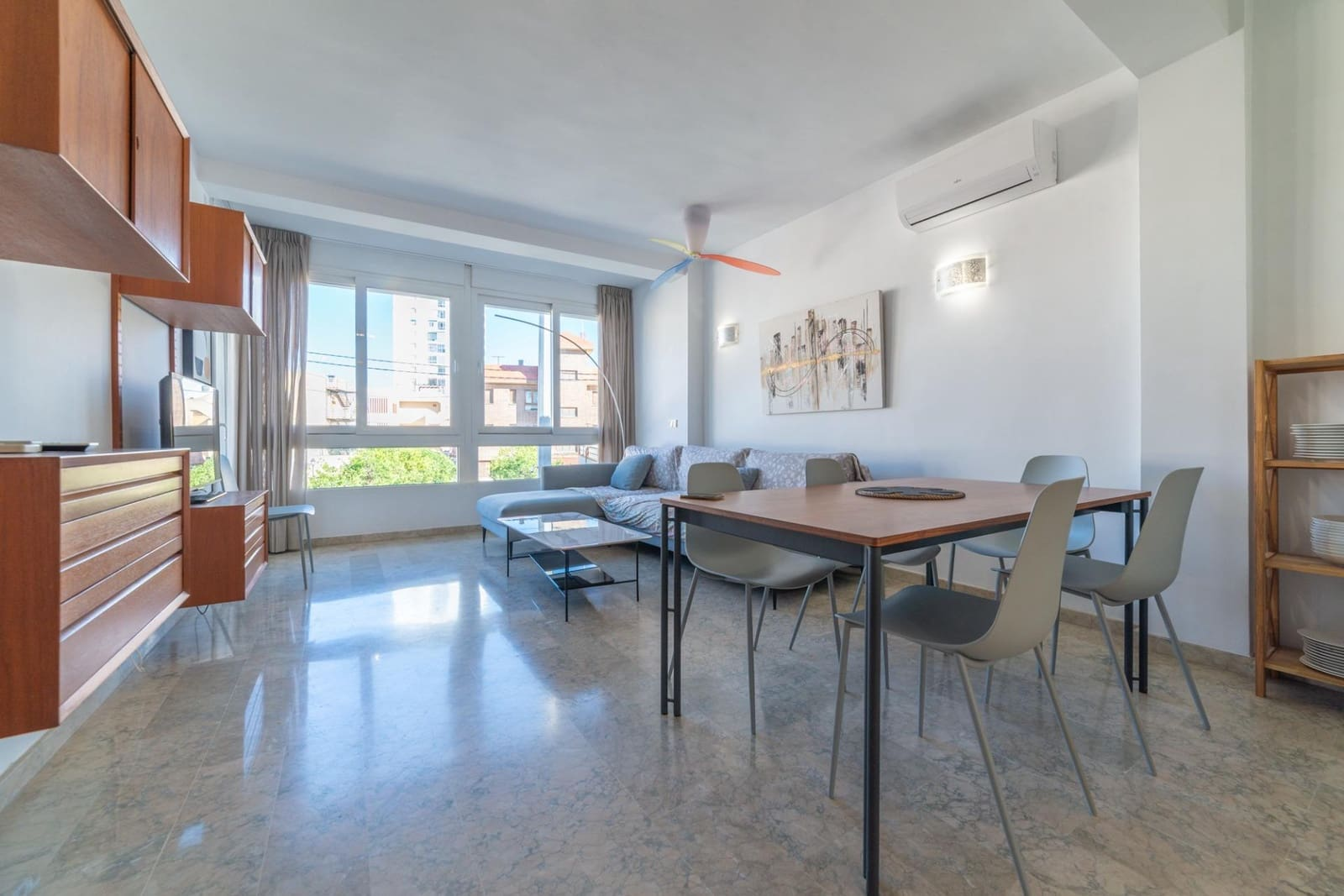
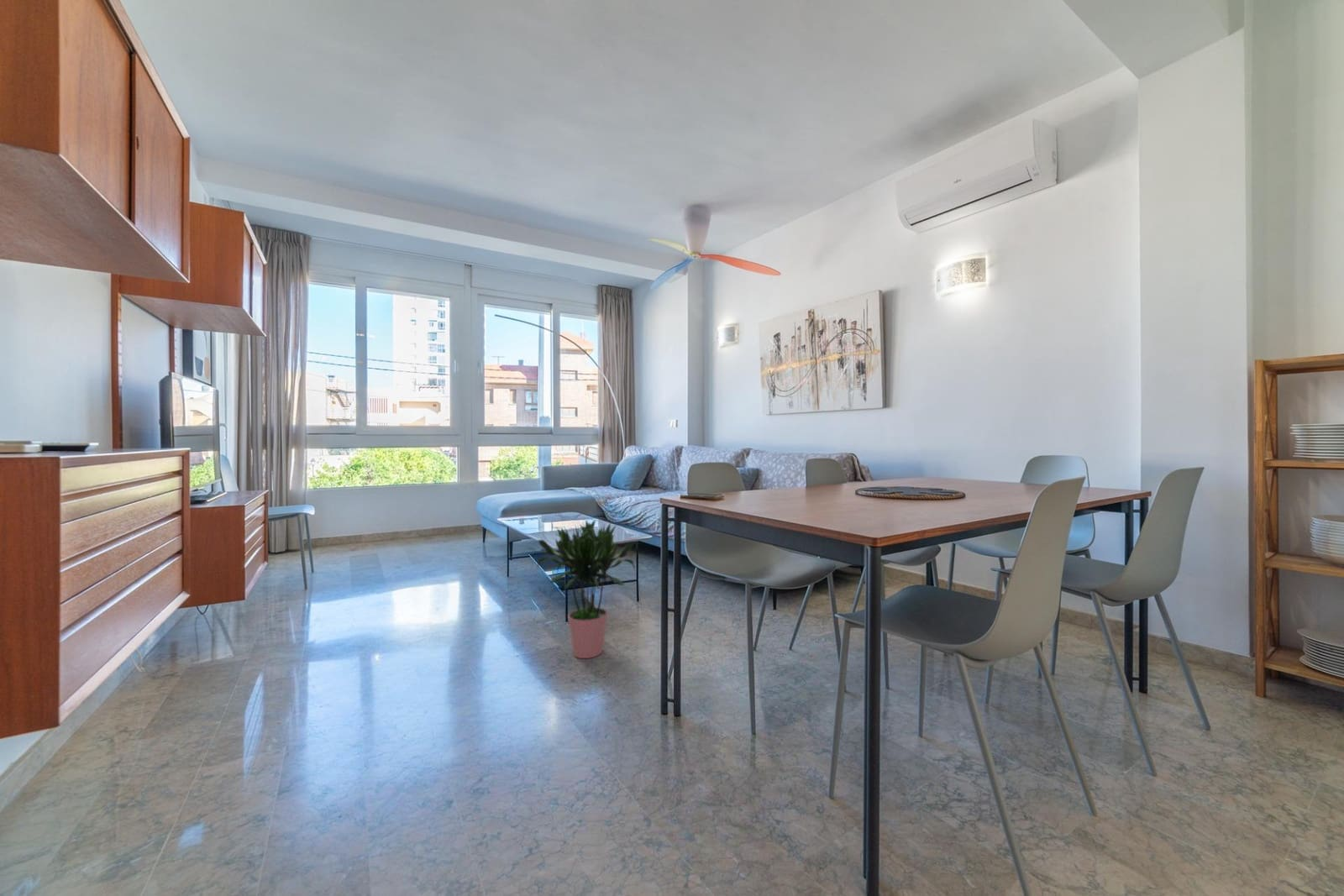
+ potted plant [535,519,636,659]
